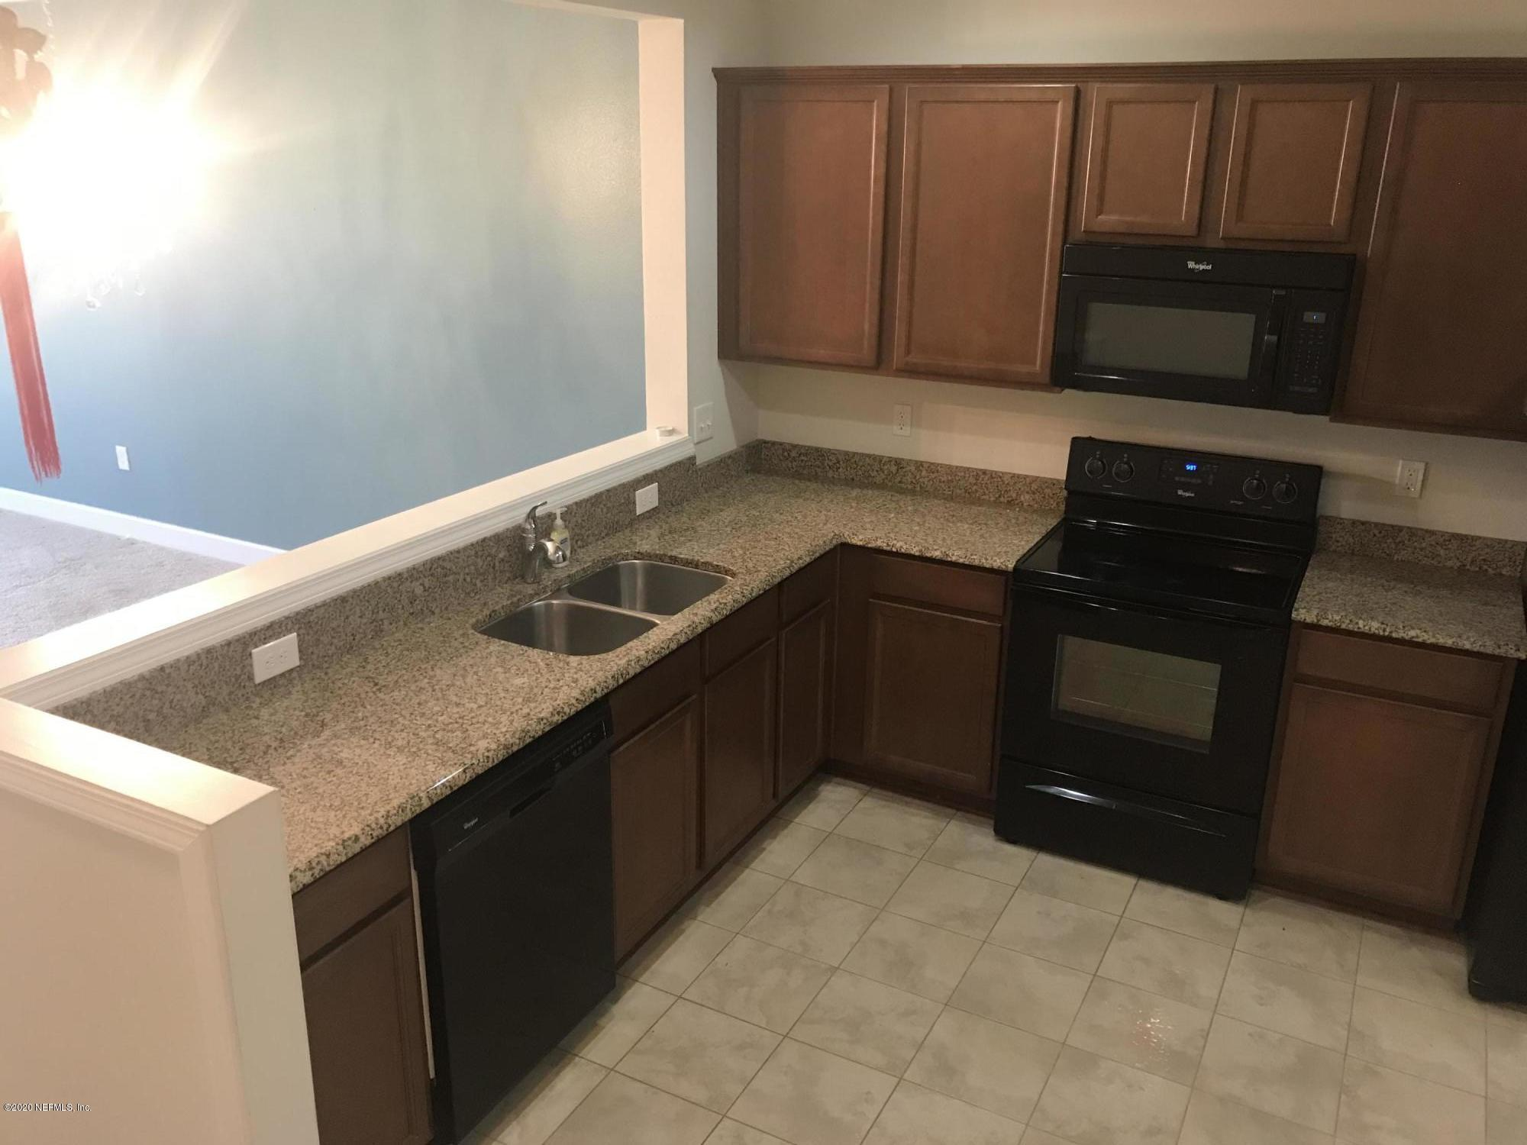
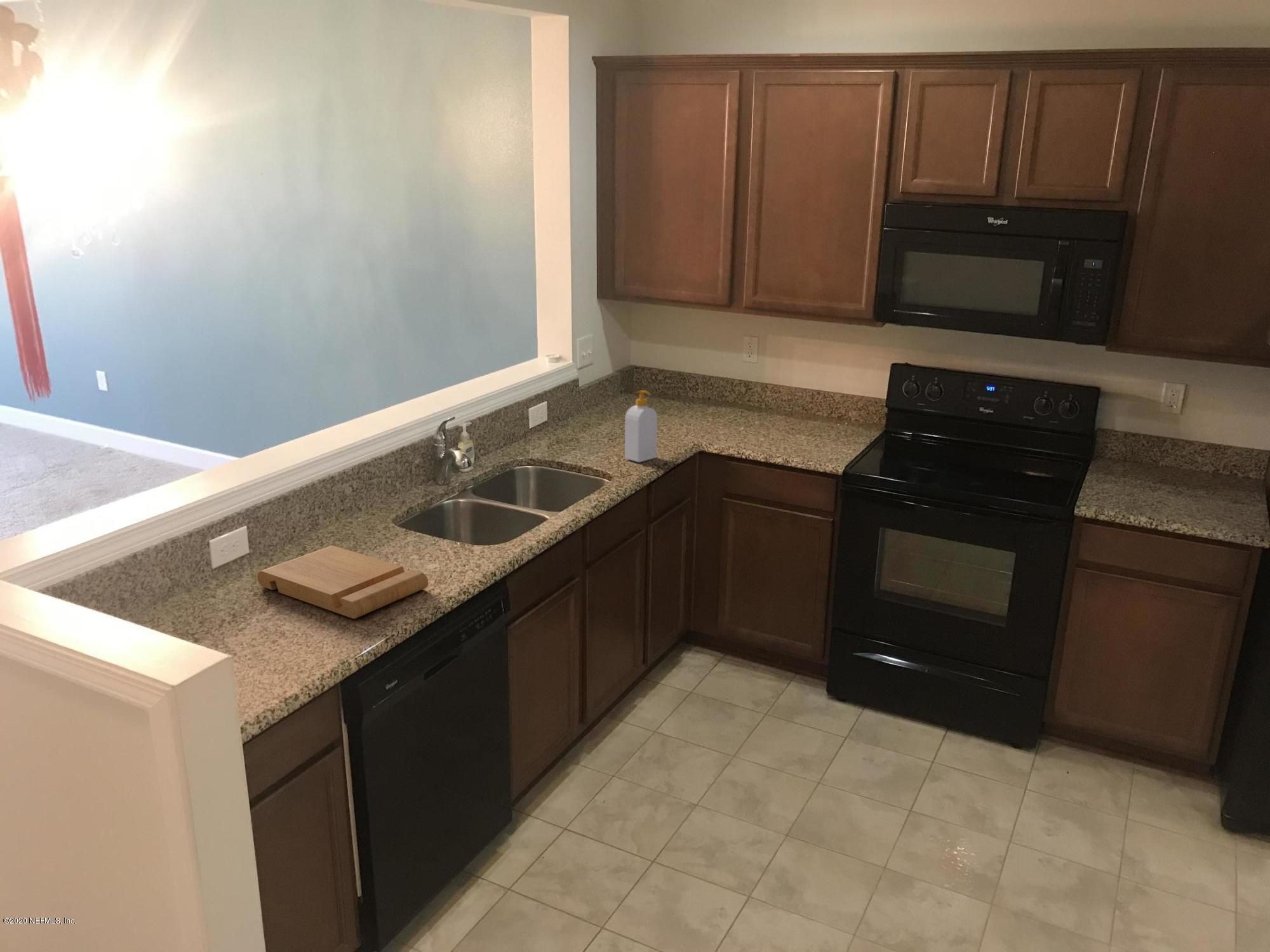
+ soap bottle [624,390,658,463]
+ cutting board [257,545,429,619]
